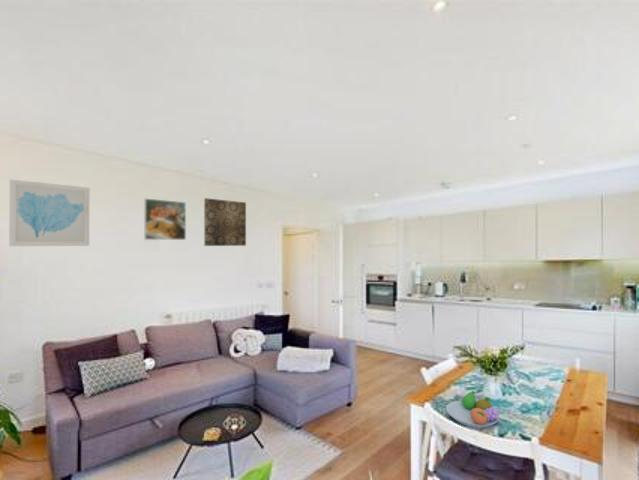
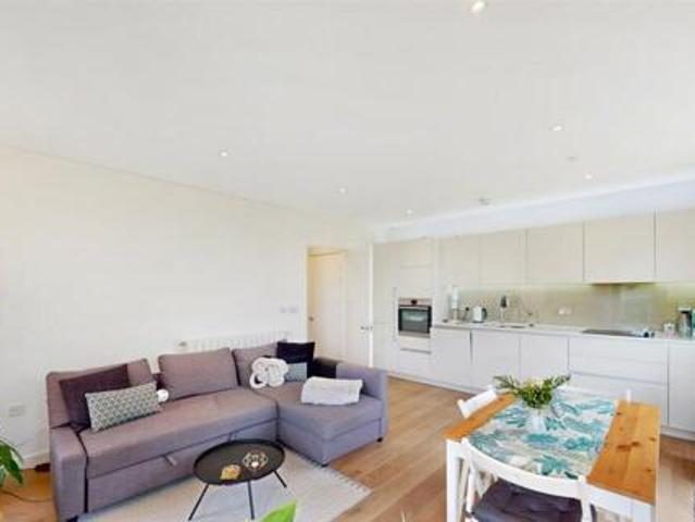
- wall art [203,197,247,247]
- fruit bowl [445,390,500,429]
- wall art [8,179,90,247]
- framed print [143,198,187,241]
